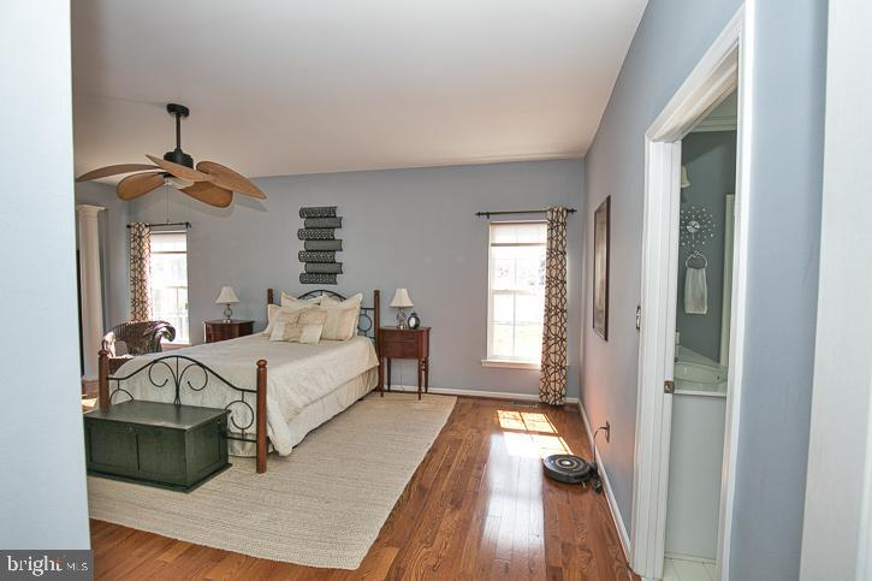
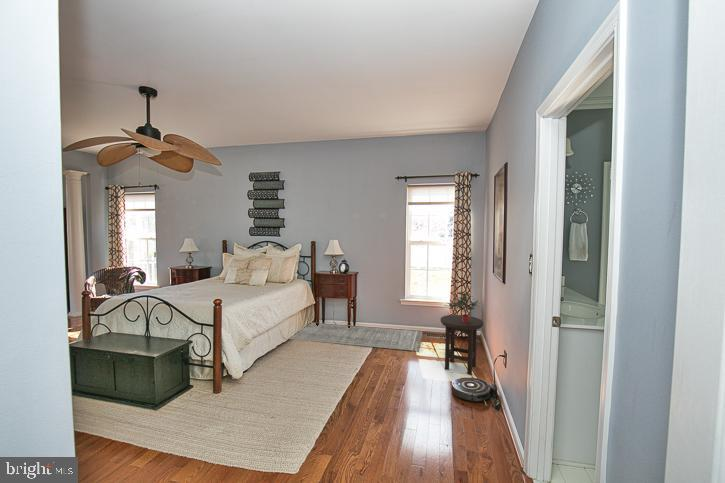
+ potted plant [443,291,483,323]
+ stool [440,314,484,375]
+ rug [288,322,424,352]
